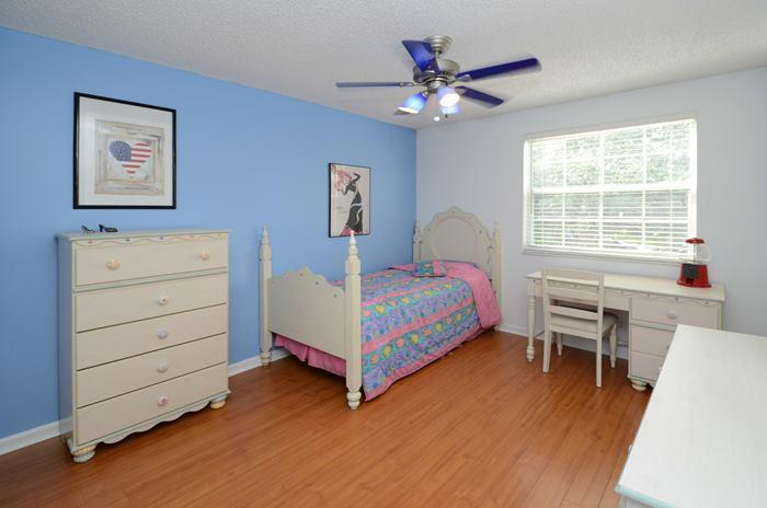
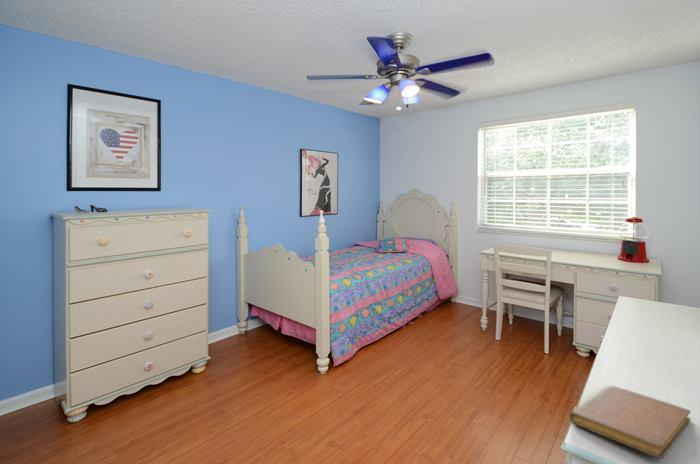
+ notebook [569,385,692,459]
